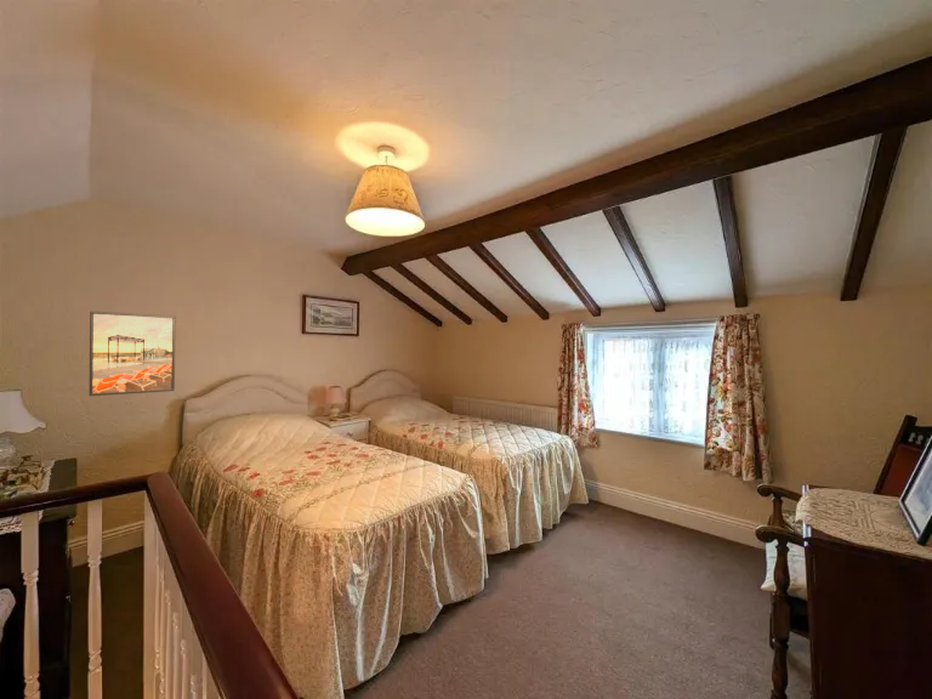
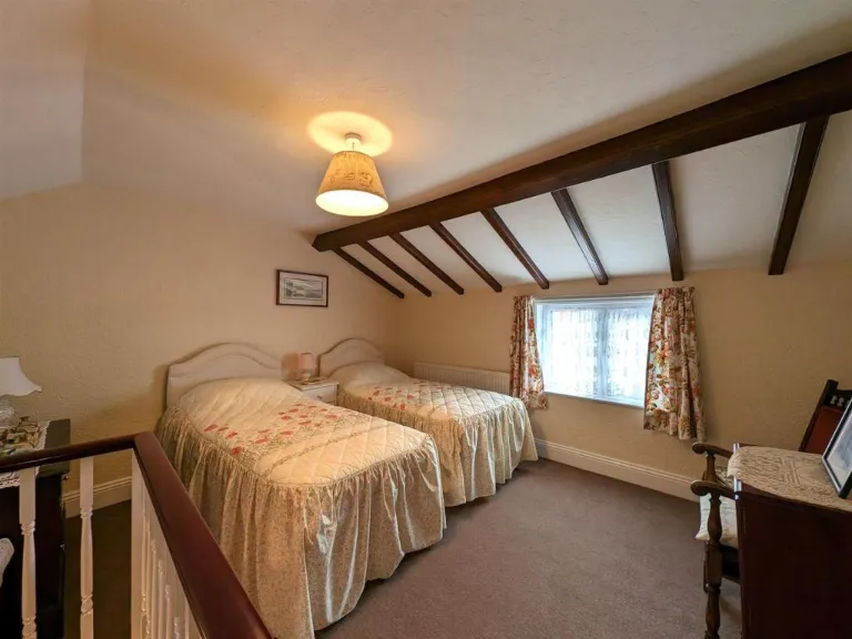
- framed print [89,311,177,397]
